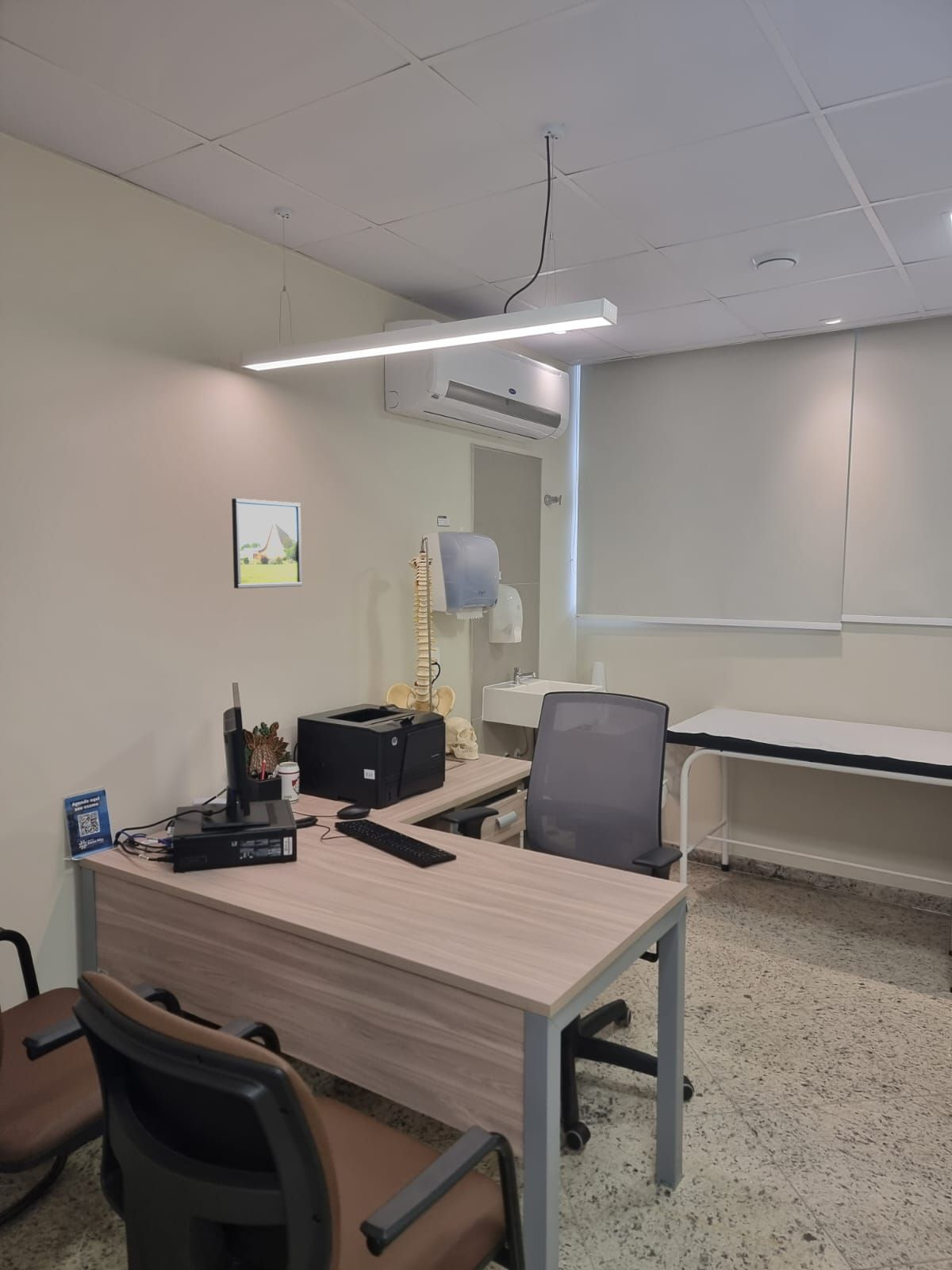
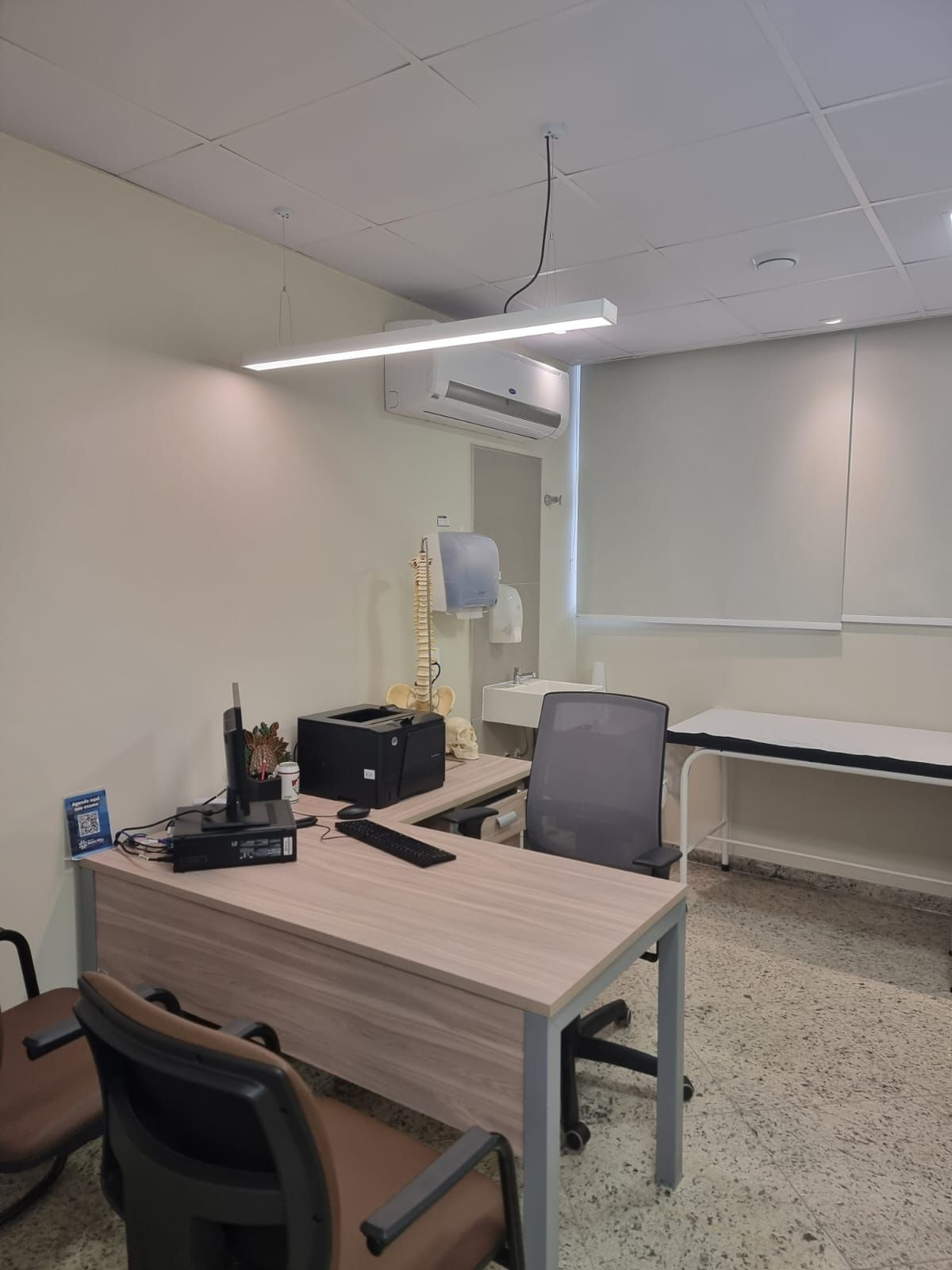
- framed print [231,498,302,589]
